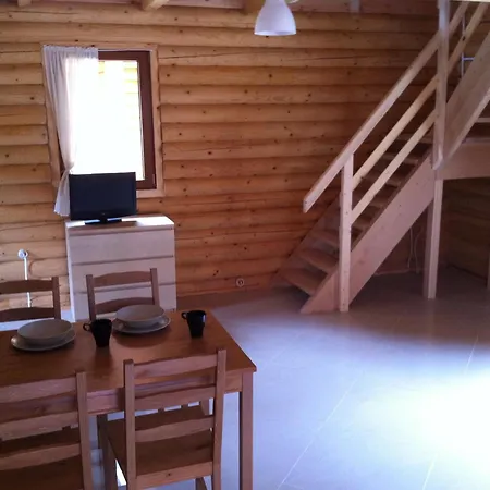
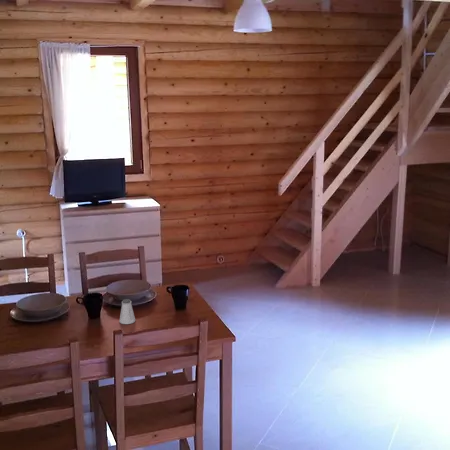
+ saltshaker [118,298,136,325]
